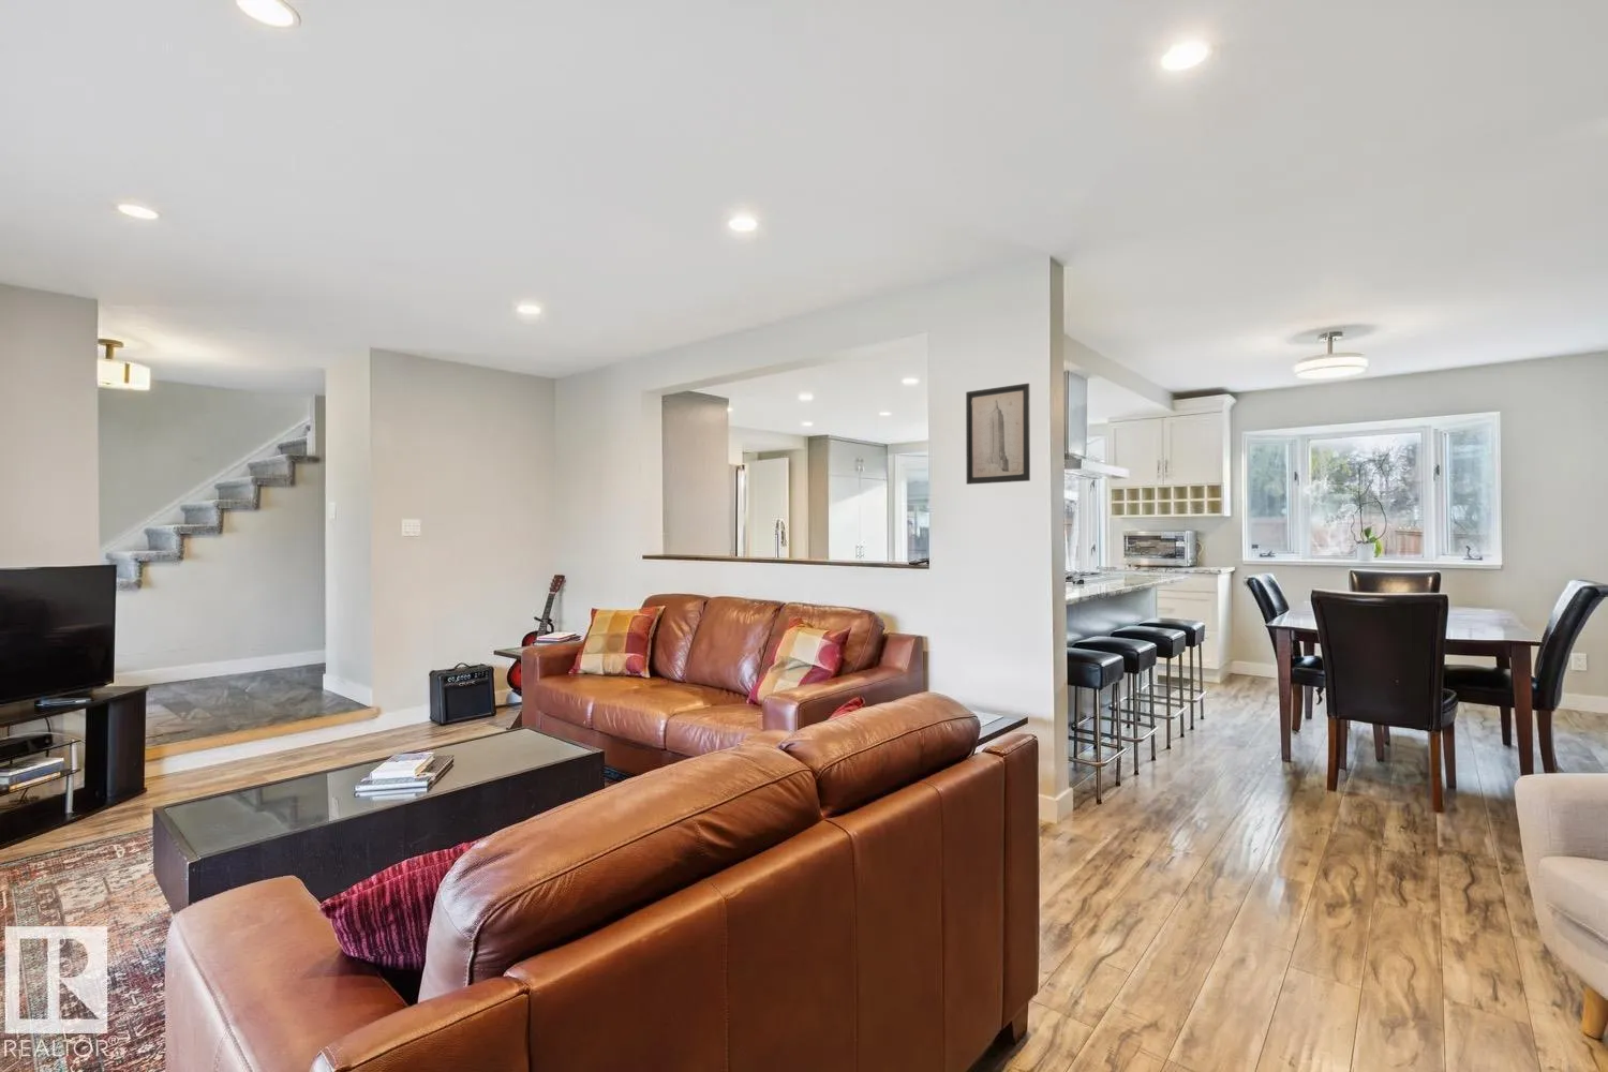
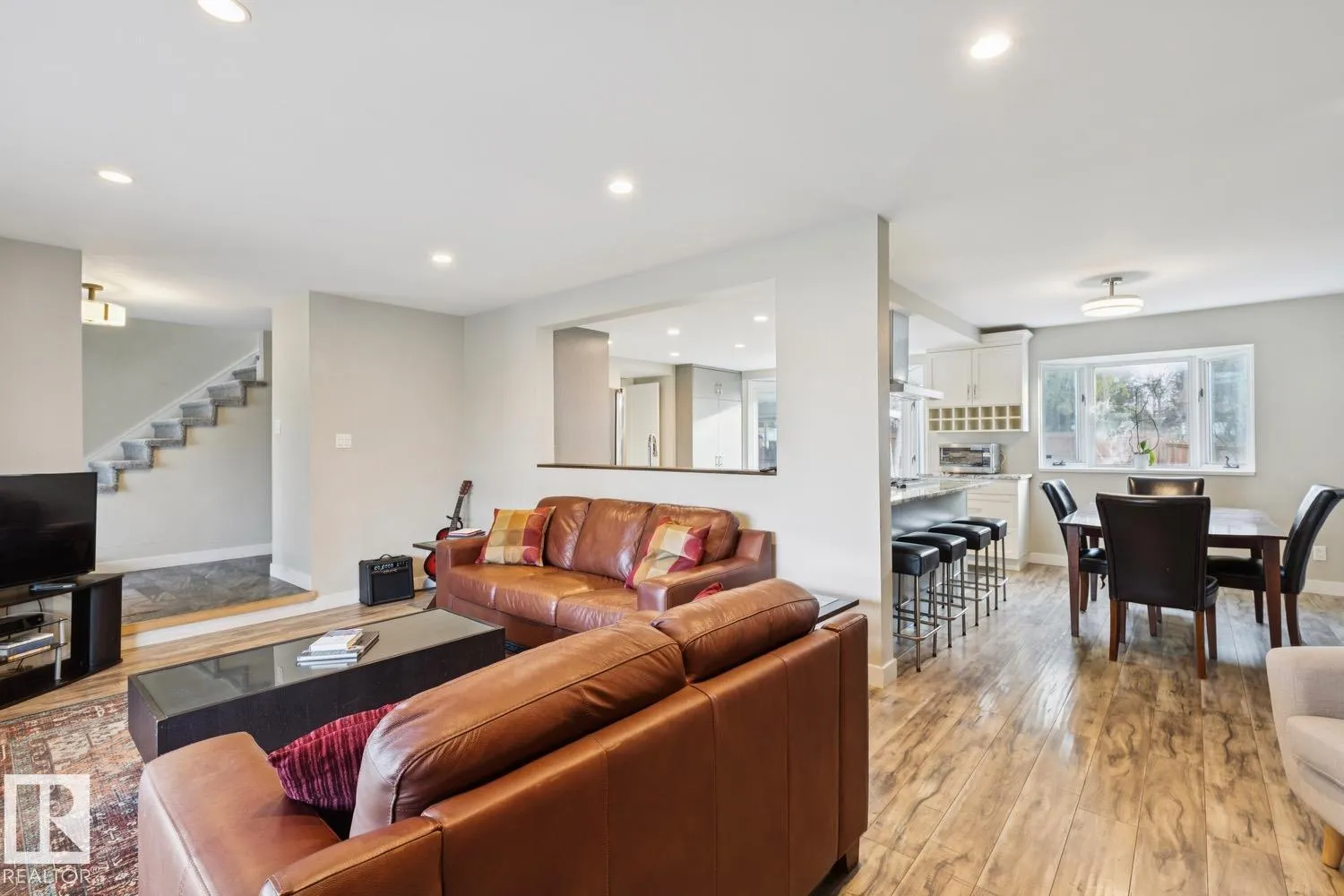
- wall art [964,382,1031,486]
